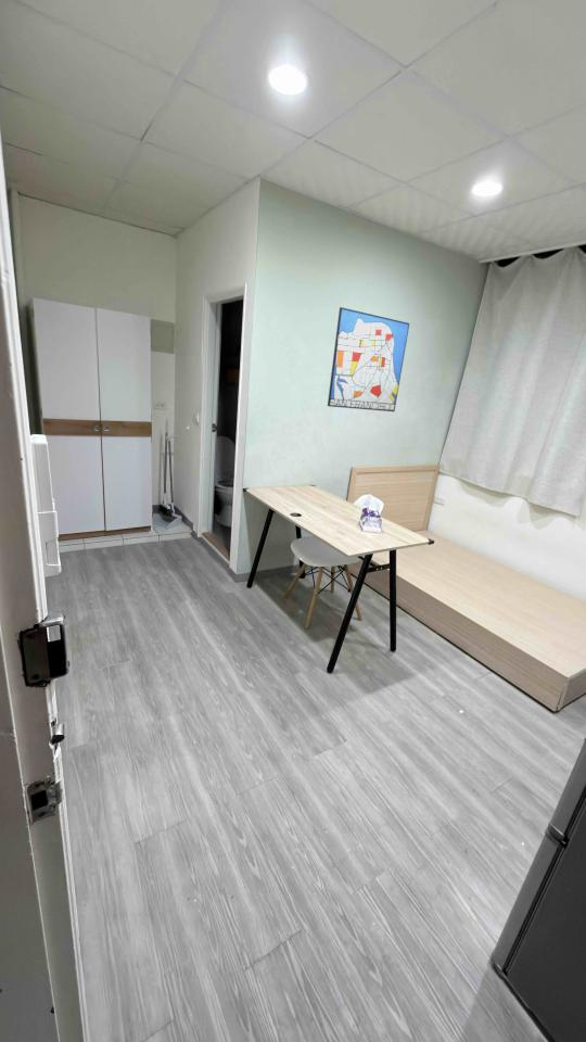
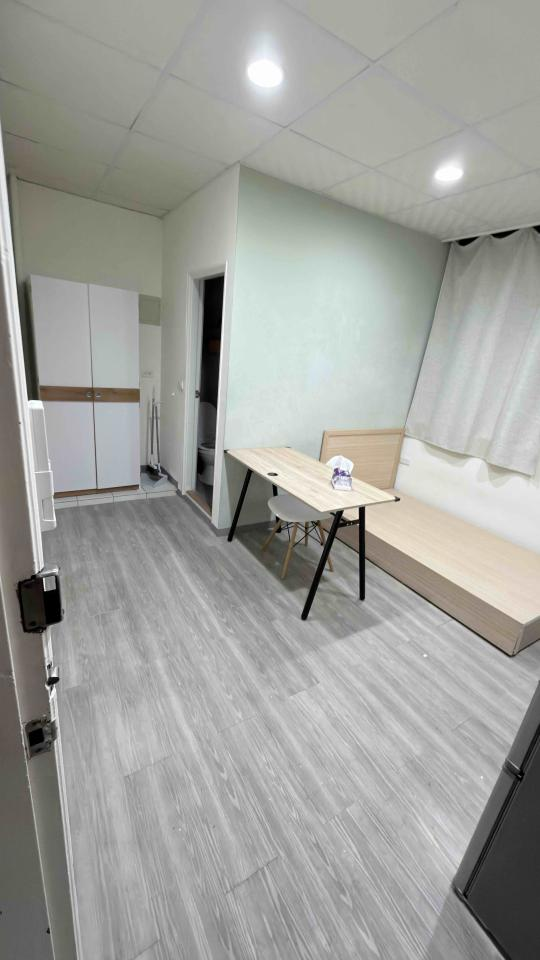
- wall art [327,306,410,412]
